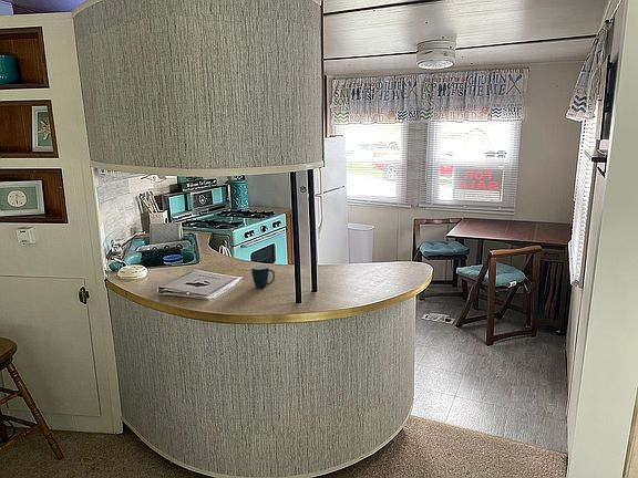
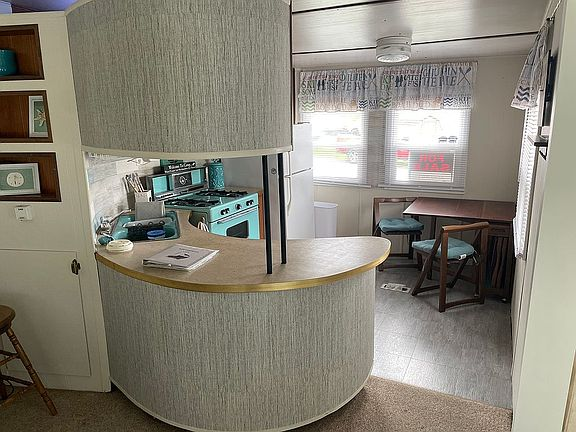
- mug [250,263,276,290]
